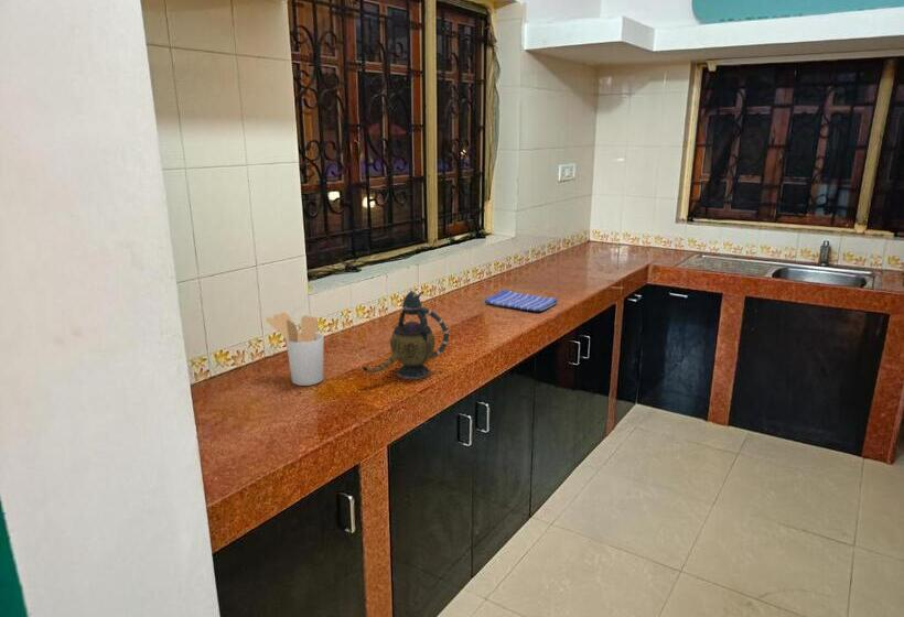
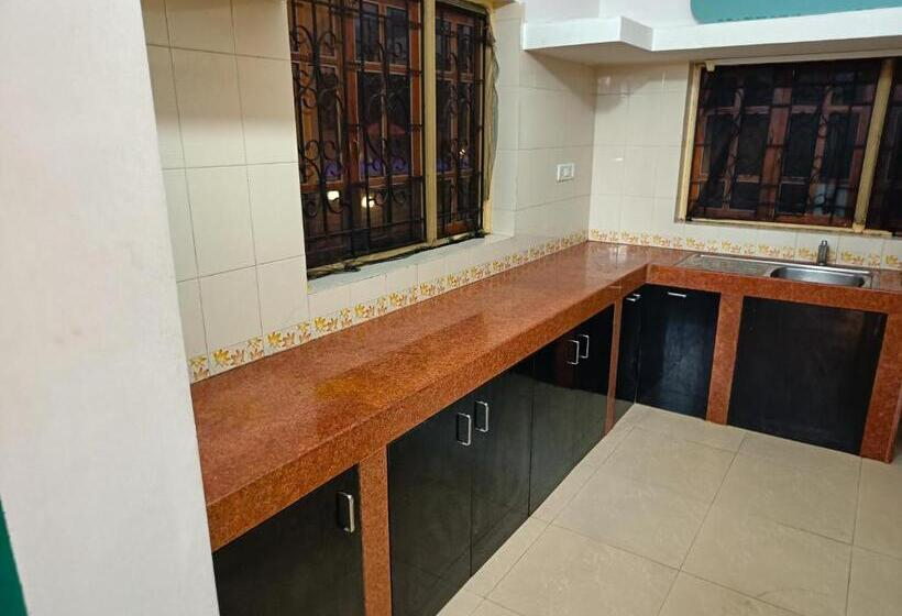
- utensil holder [265,312,325,387]
- dish towel [483,289,559,312]
- teapot [362,290,450,380]
